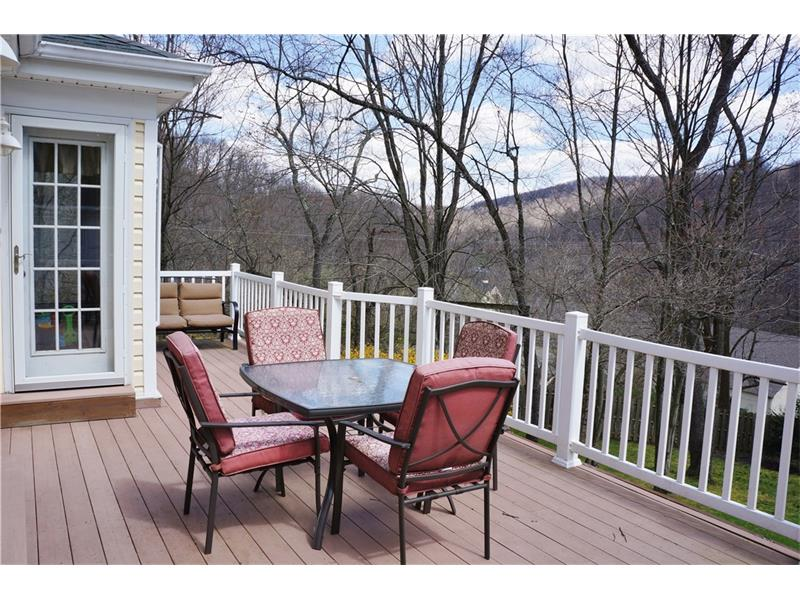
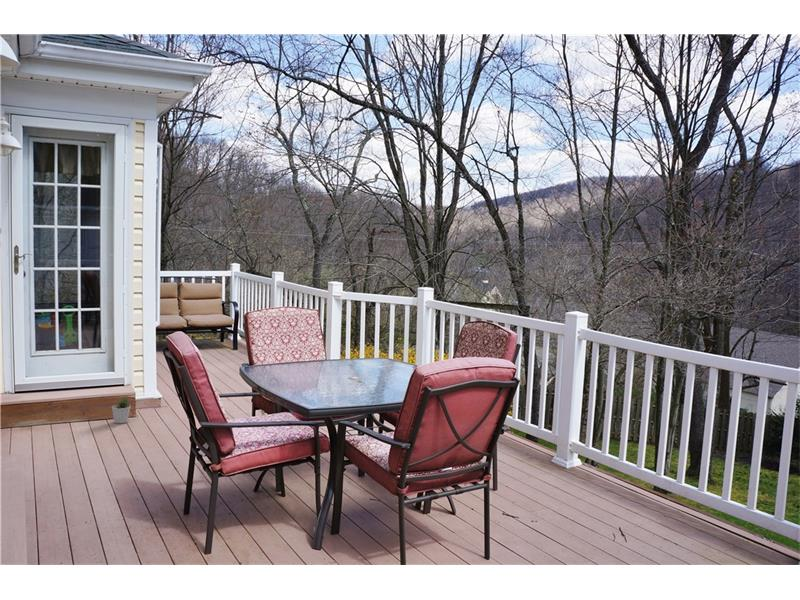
+ potted plant [111,395,131,424]
